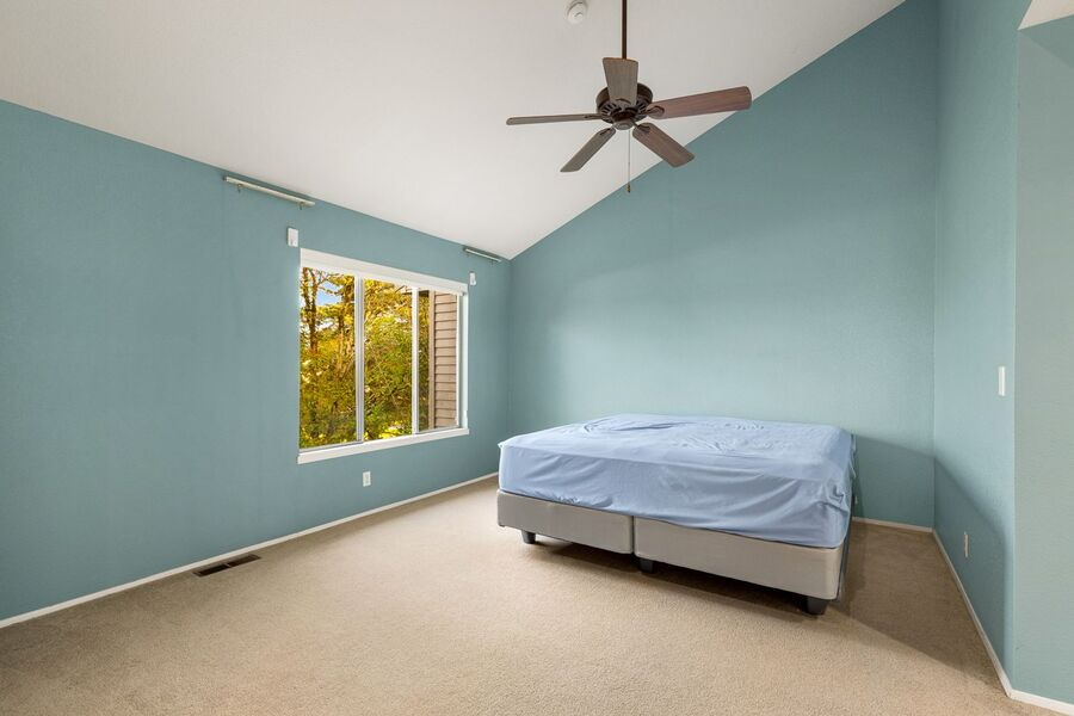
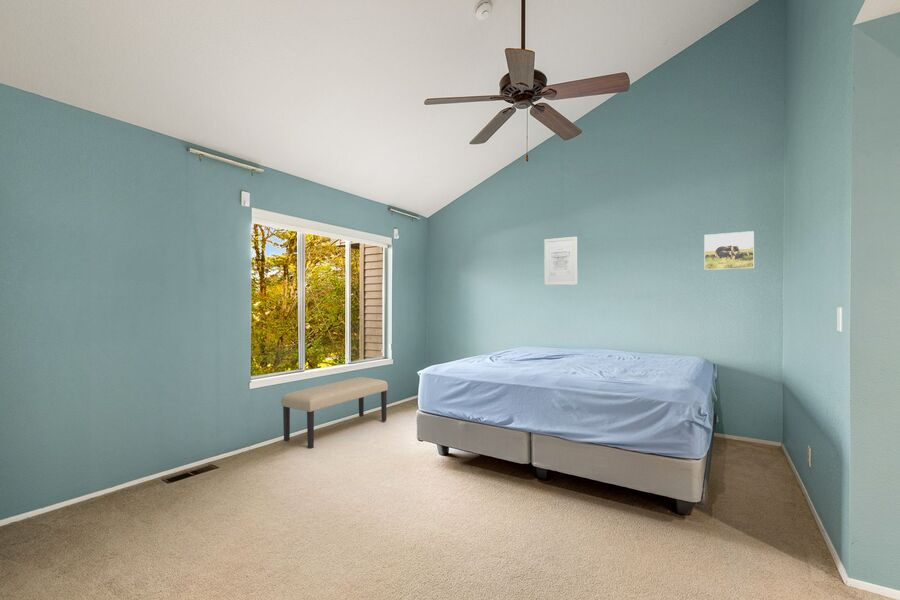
+ wall art [543,236,578,286]
+ bench [280,376,389,449]
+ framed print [703,230,755,271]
